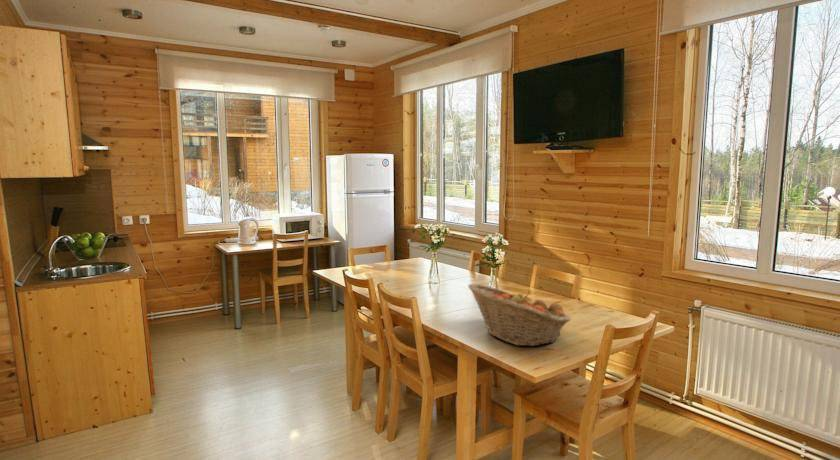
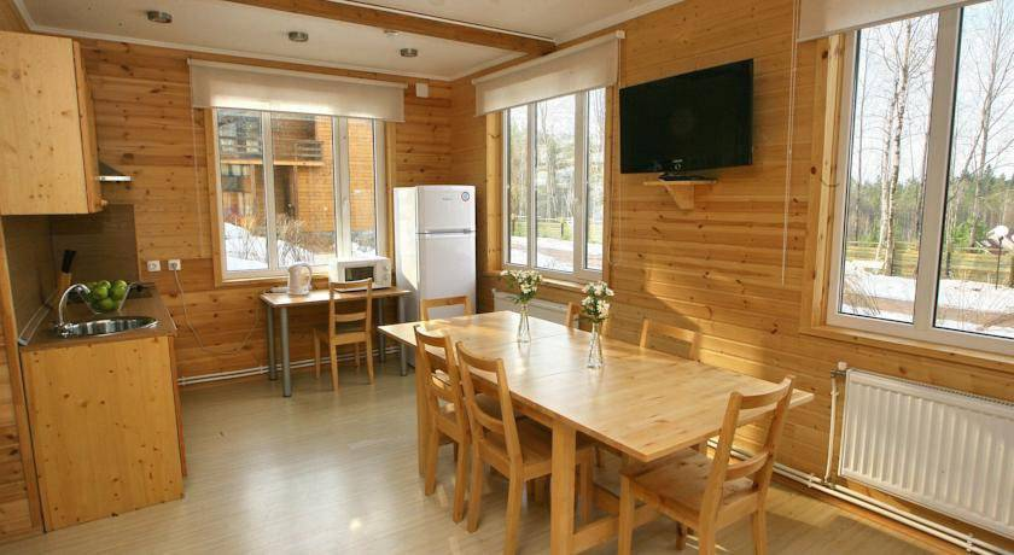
- fruit basket [467,283,572,347]
